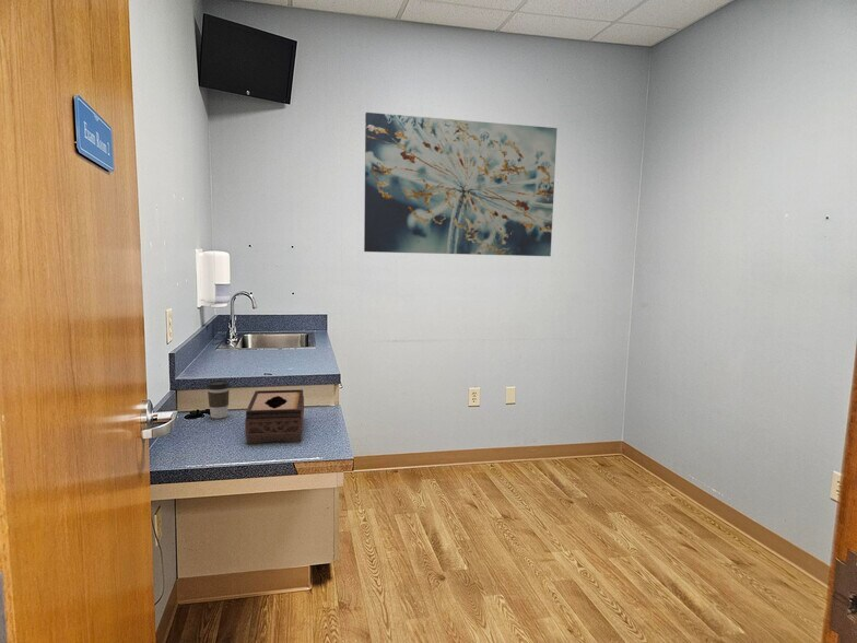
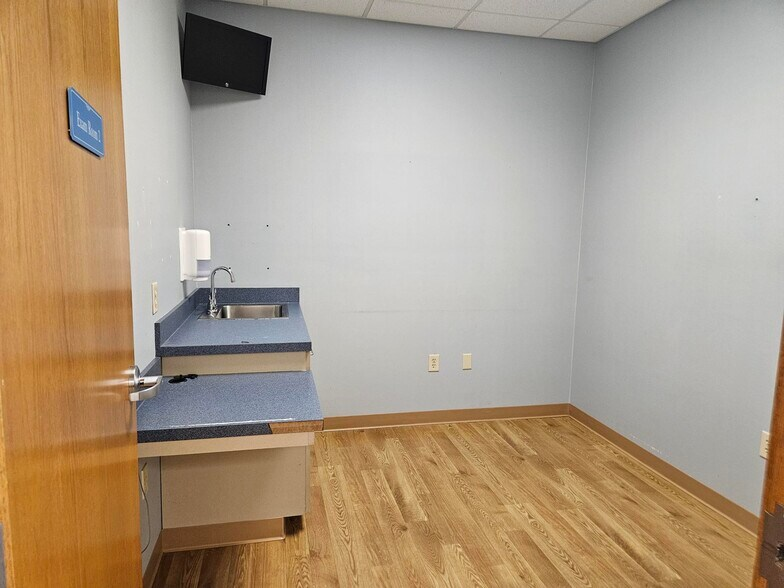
- coffee cup [206,379,231,420]
- wall art [363,112,557,257]
- tissue box [244,388,305,445]
